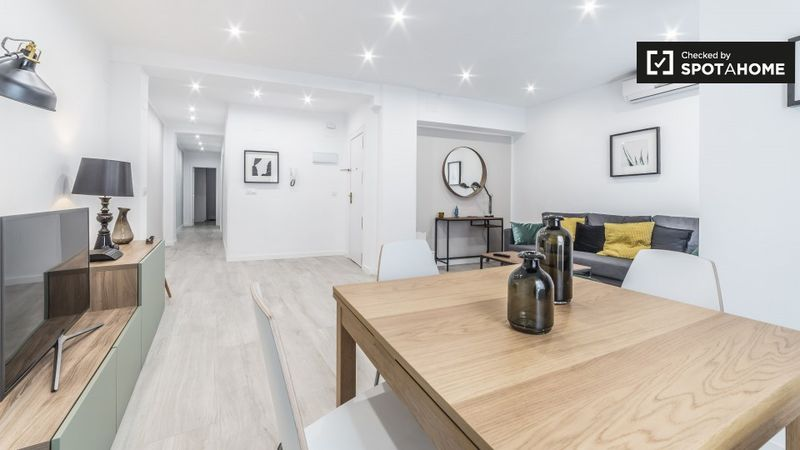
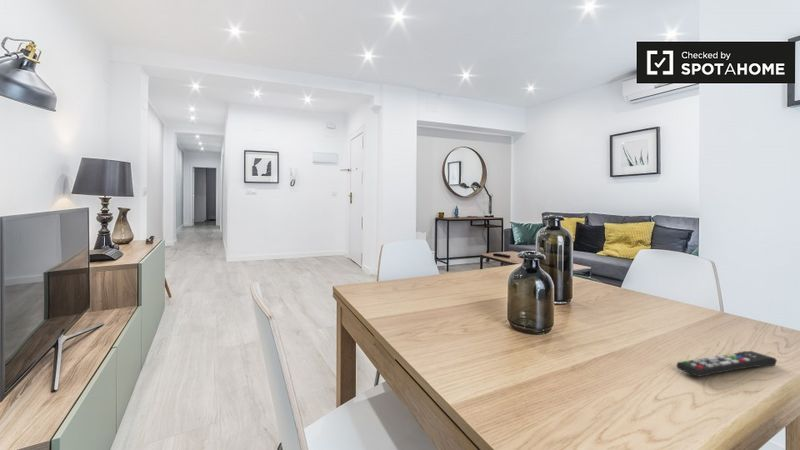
+ remote control [675,350,778,378]
